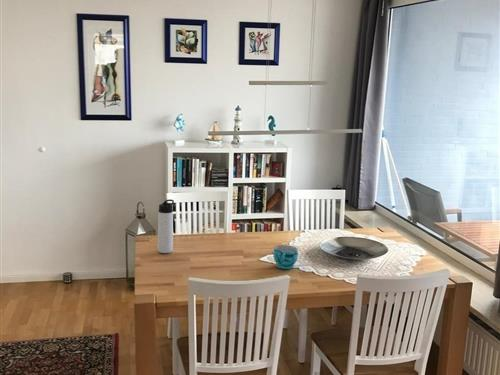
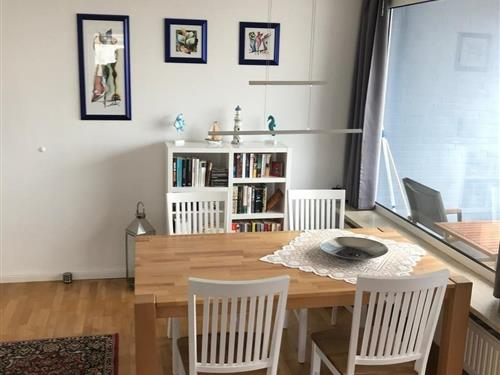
- thermos bottle [157,198,175,254]
- cup [272,244,299,270]
